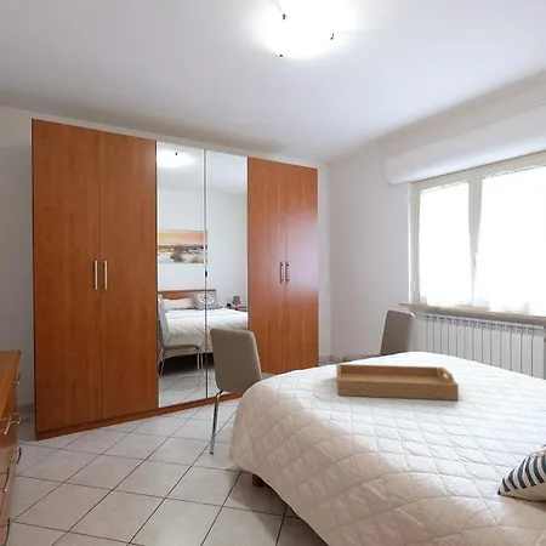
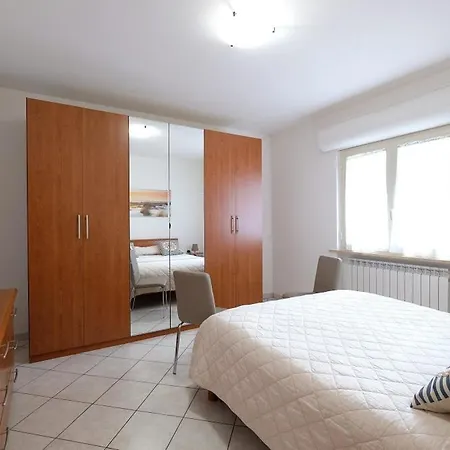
- serving tray [335,363,460,402]
